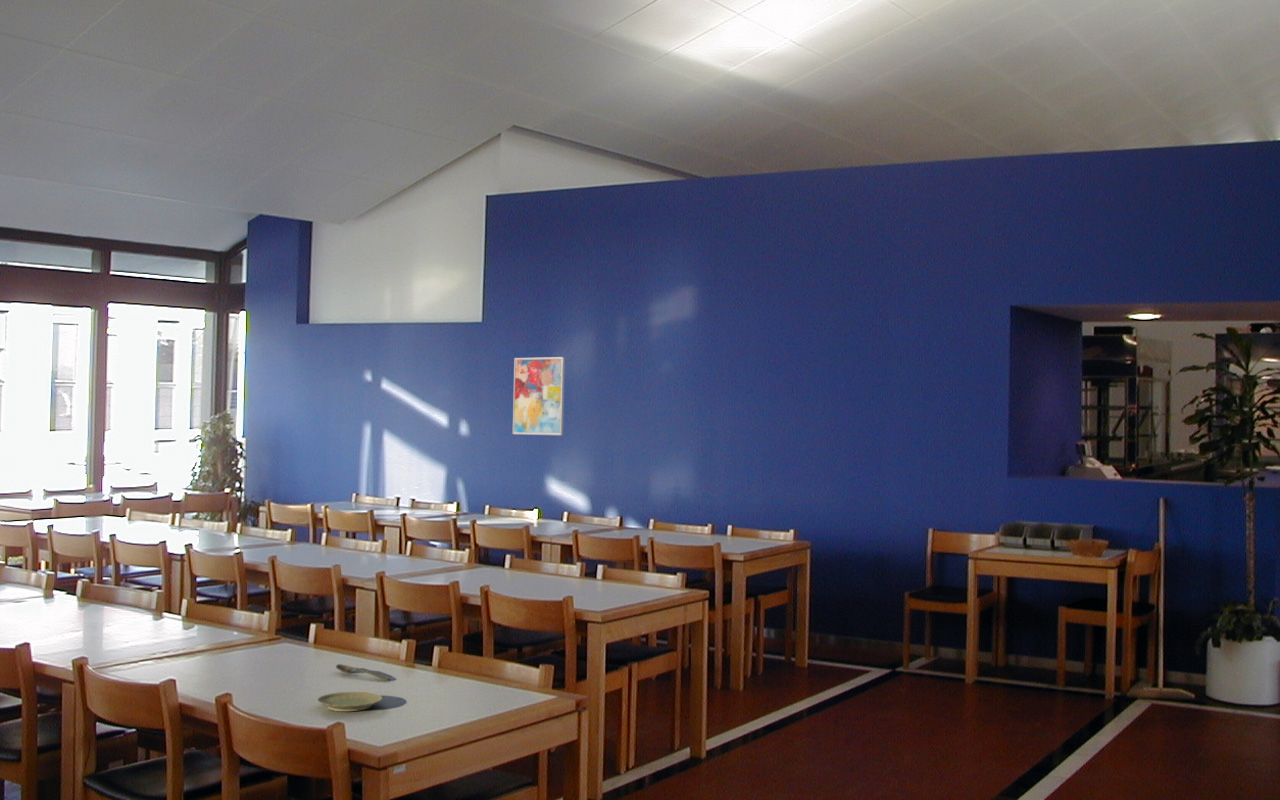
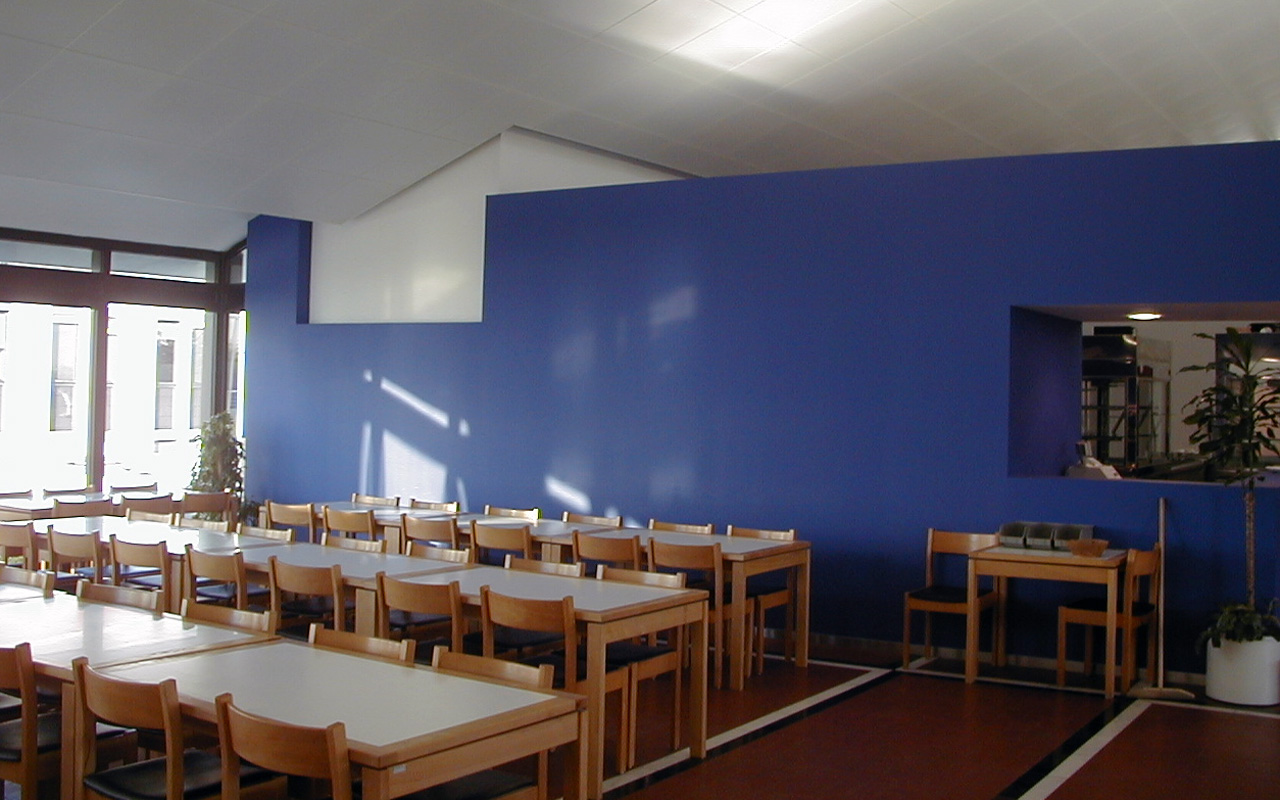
- spoon [335,663,391,681]
- wall art [512,356,566,436]
- plate [316,691,383,712]
